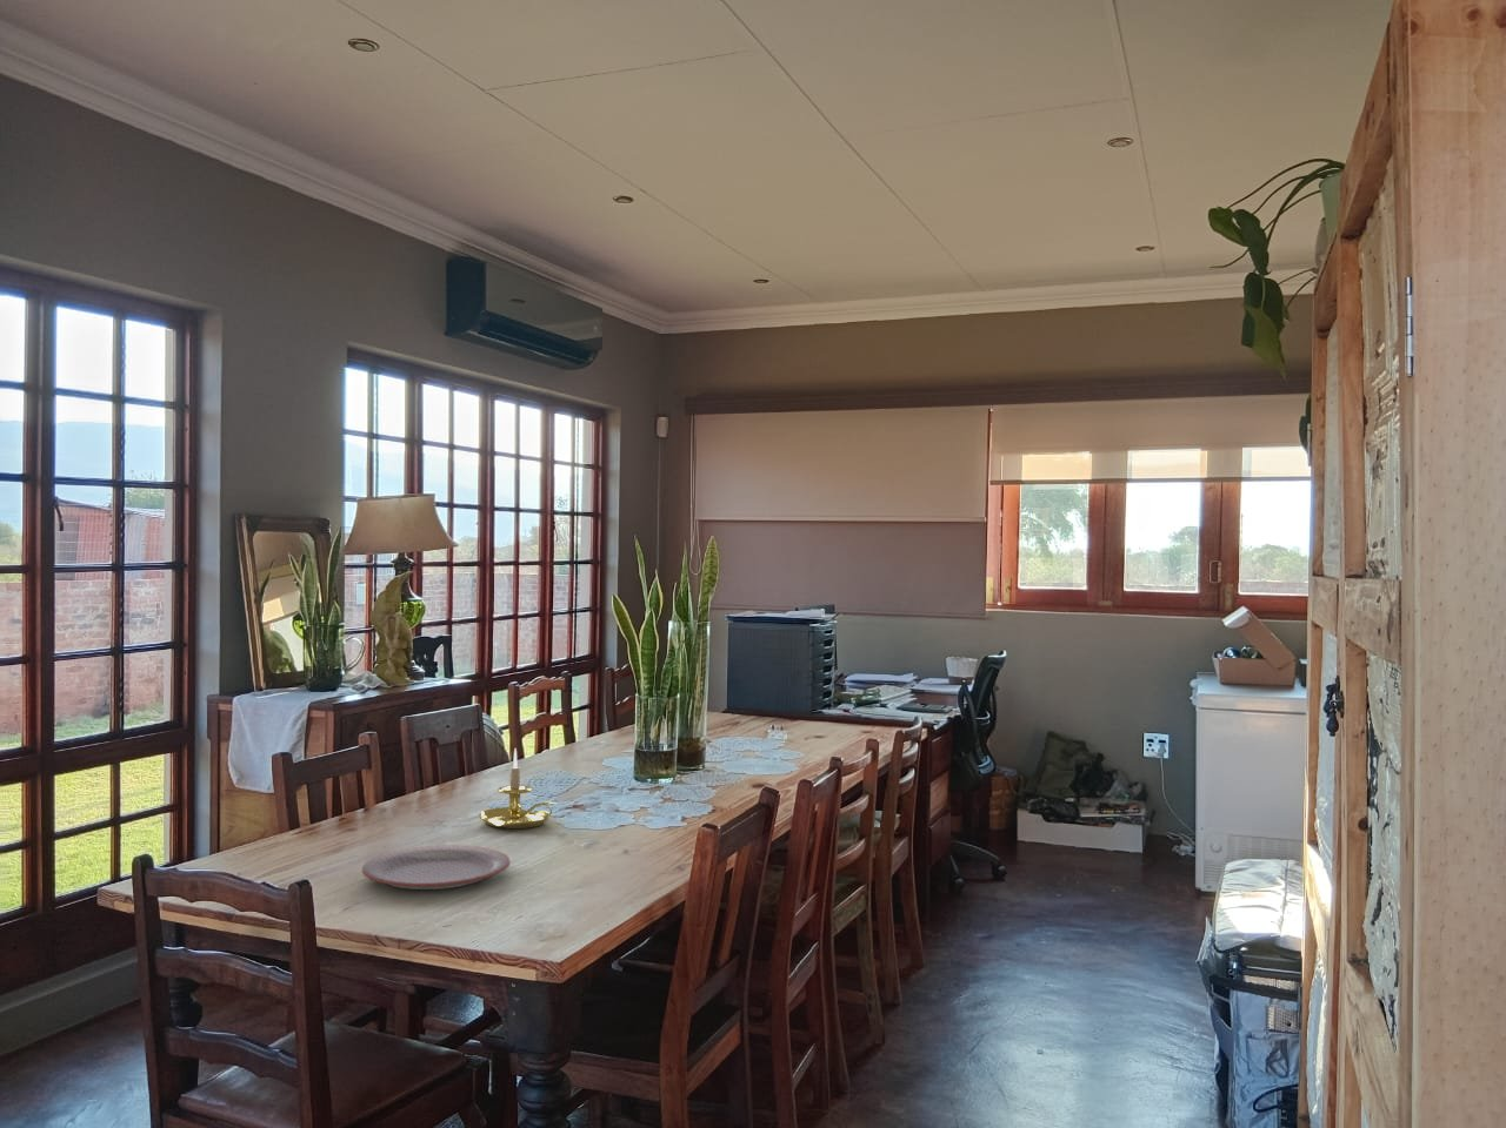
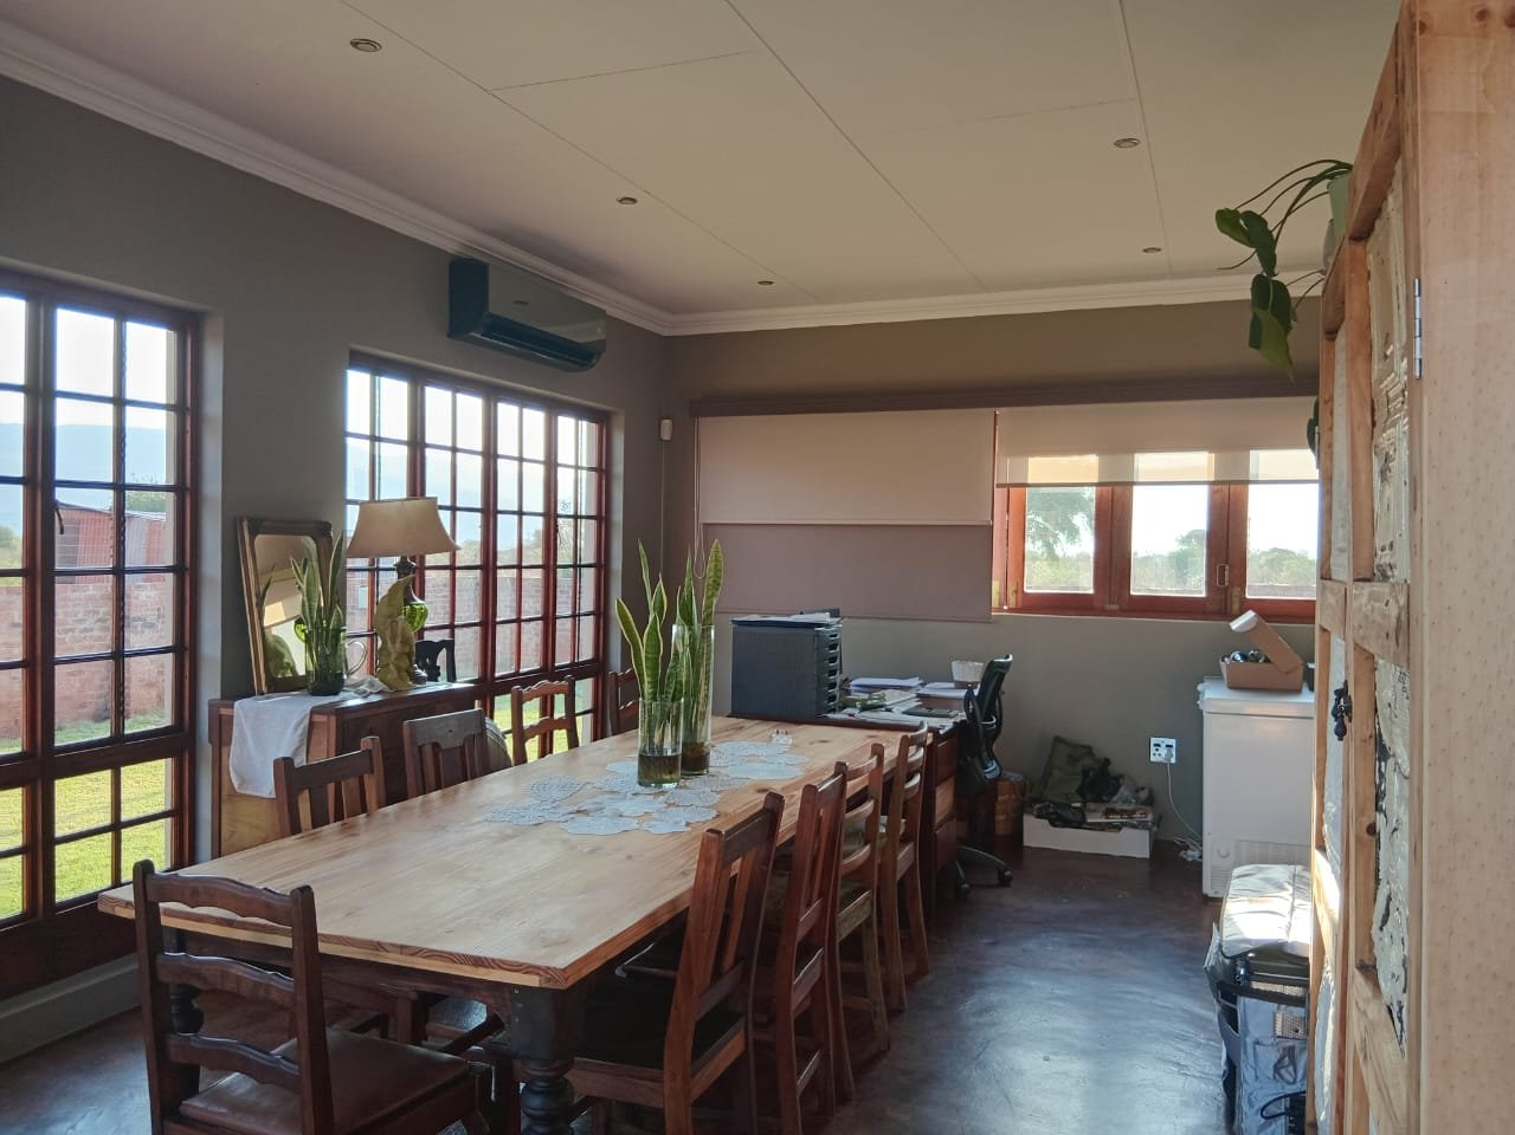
- candle holder [478,748,559,829]
- plate [362,844,512,891]
